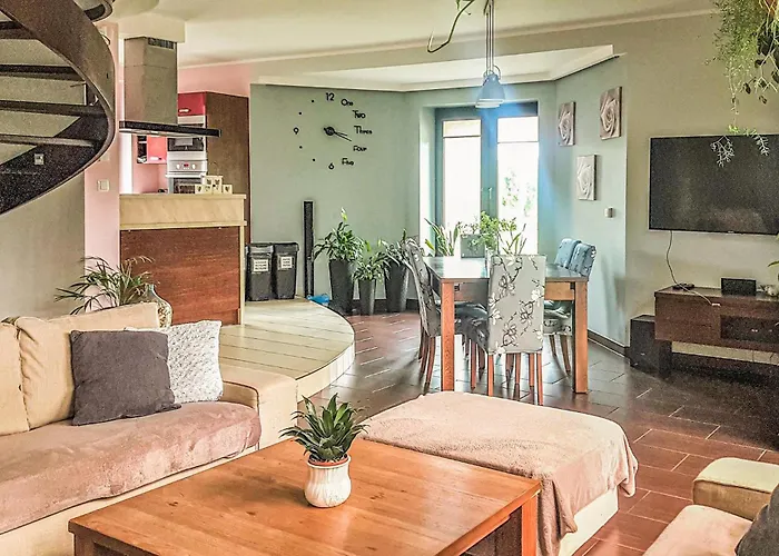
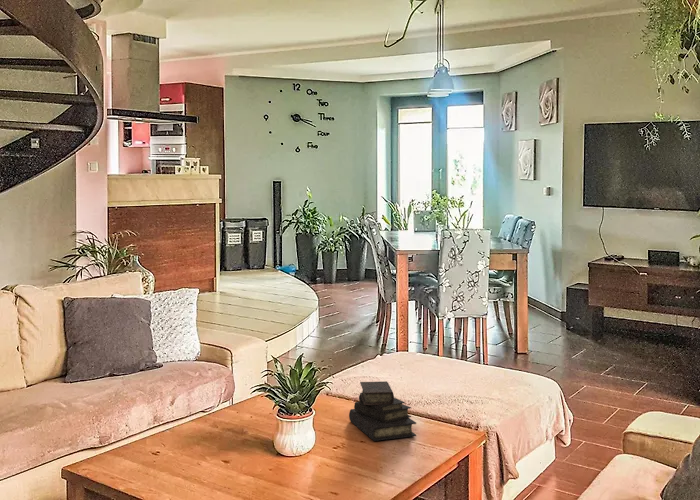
+ diary [348,380,417,442]
